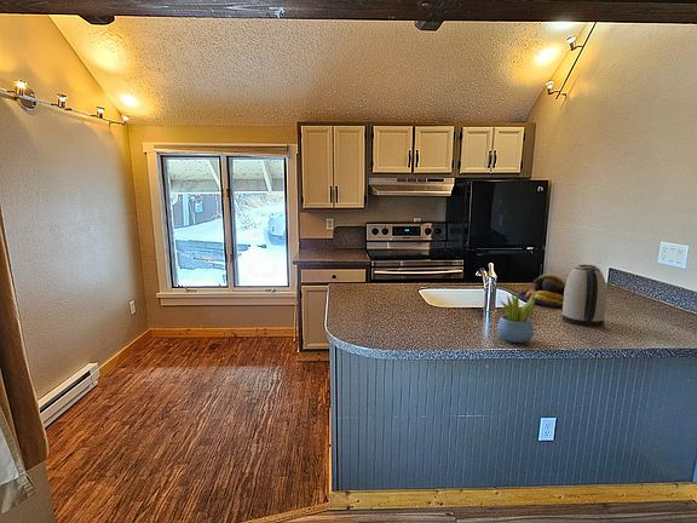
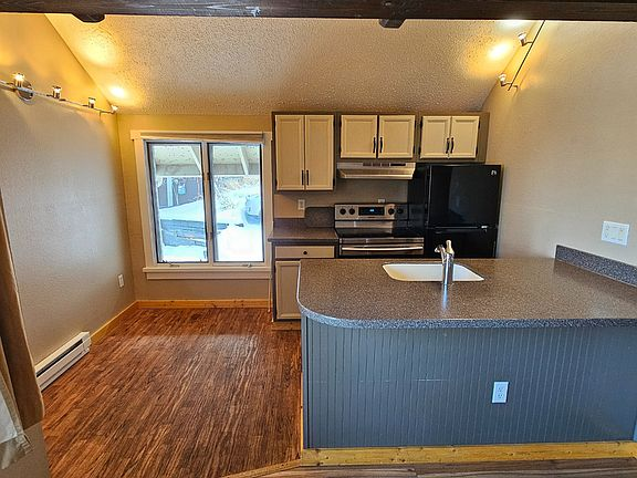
- succulent plant [496,291,536,344]
- fruit bowl [518,274,566,308]
- kettle [560,264,607,327]
